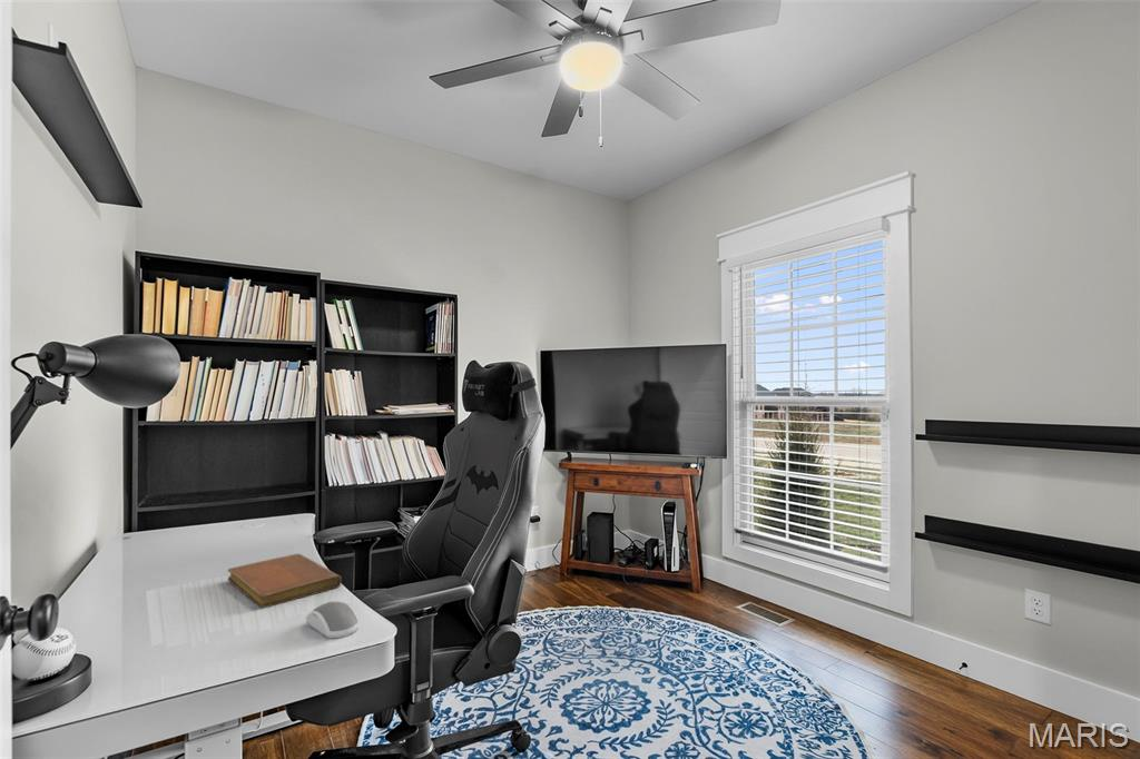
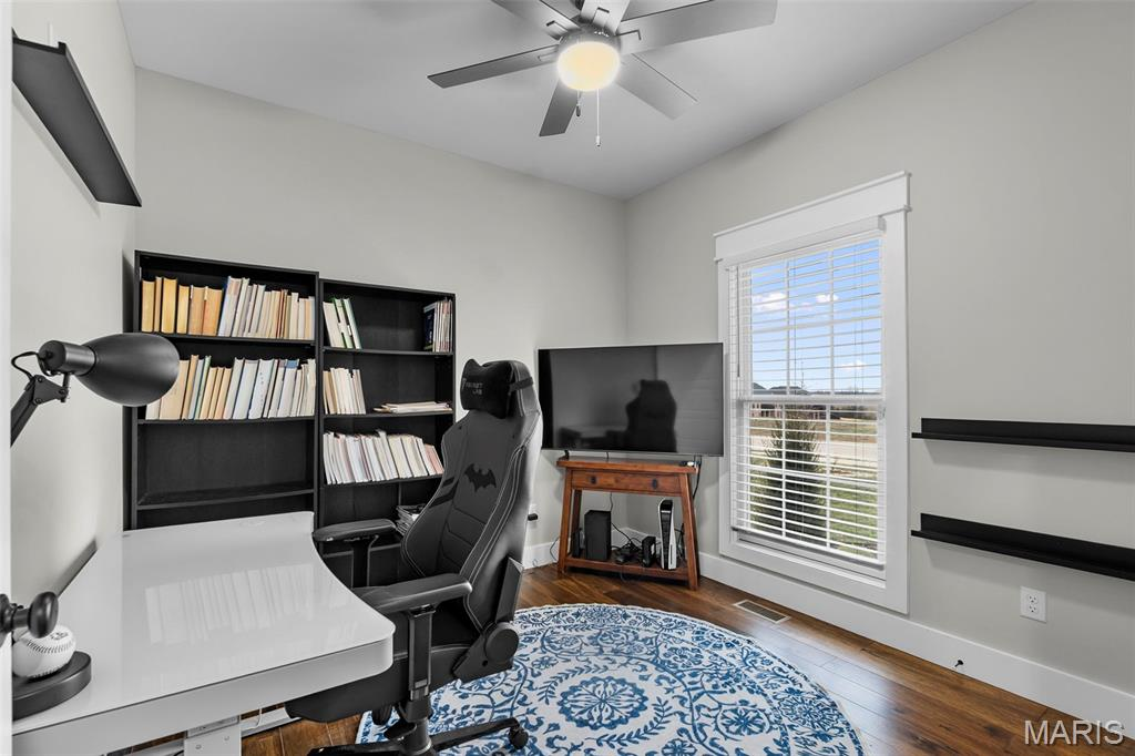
- computer mouse [305,601,360,639]
- notebook [226,553,343,610]
